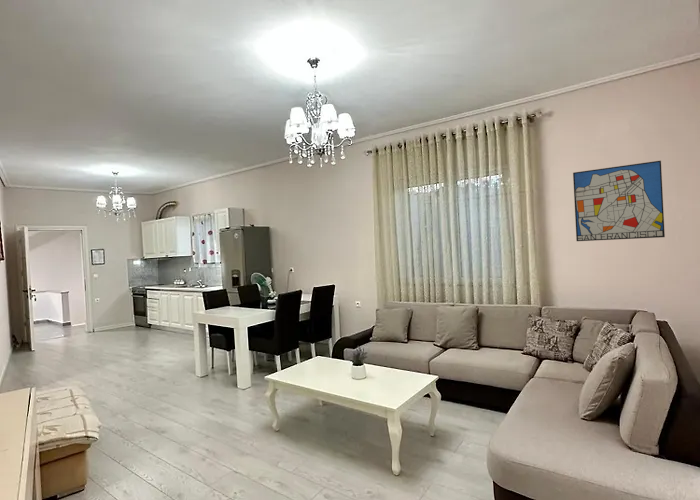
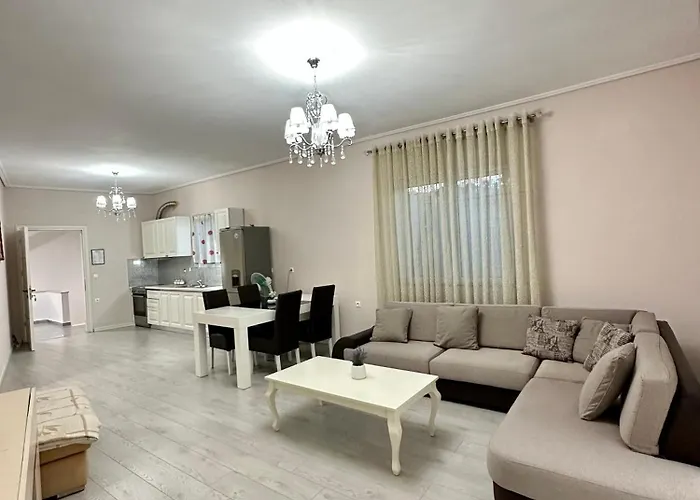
- wall art [572,160,666,242]
